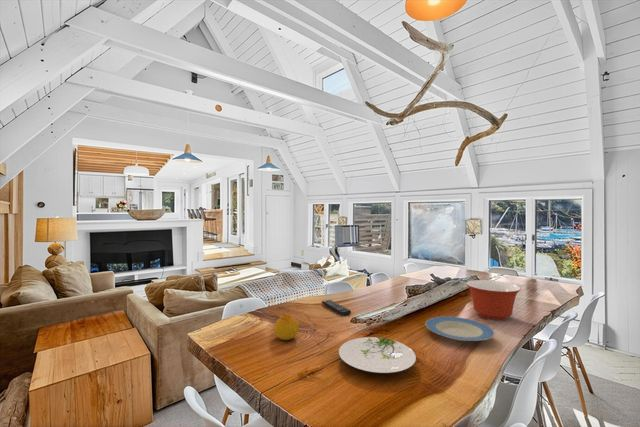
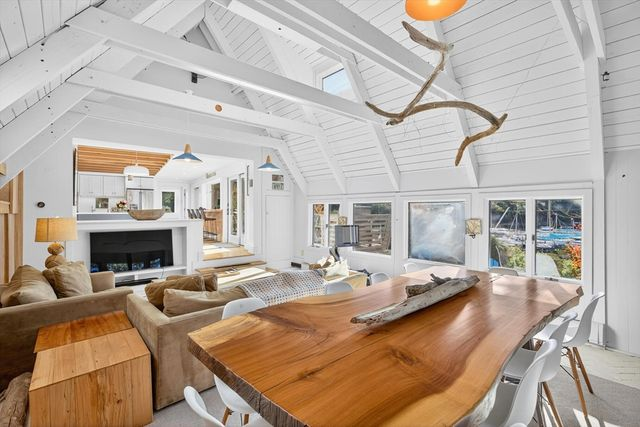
- fruit [273,313,300,341]
- remote control [321,299,352,317]
- plate [338,336,417,375]
- plate [425,316,495,342]
- mixing bowl [465,279,522,321]
